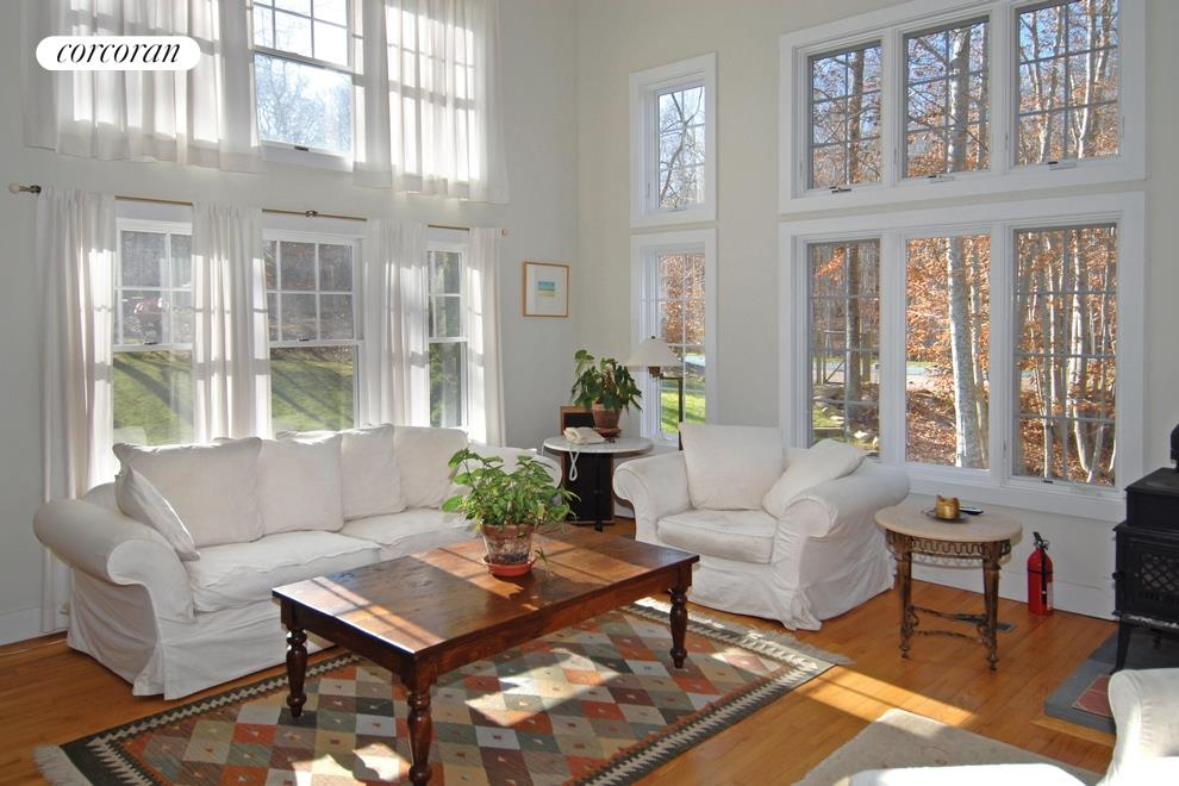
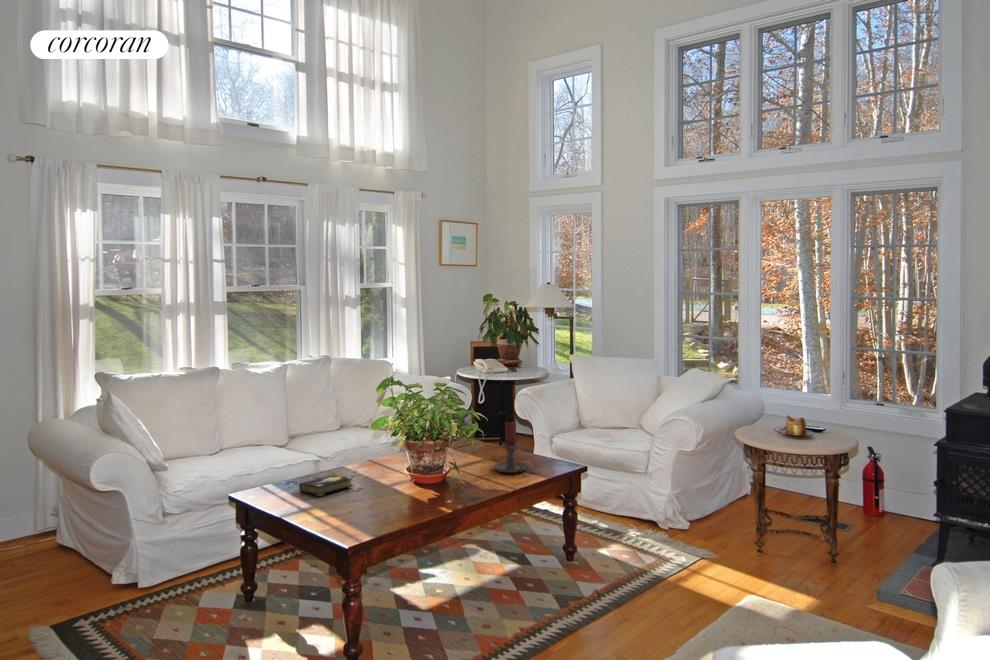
+ candle holder [492,421,533,474]
+ hardback book [298,474,354,497]
